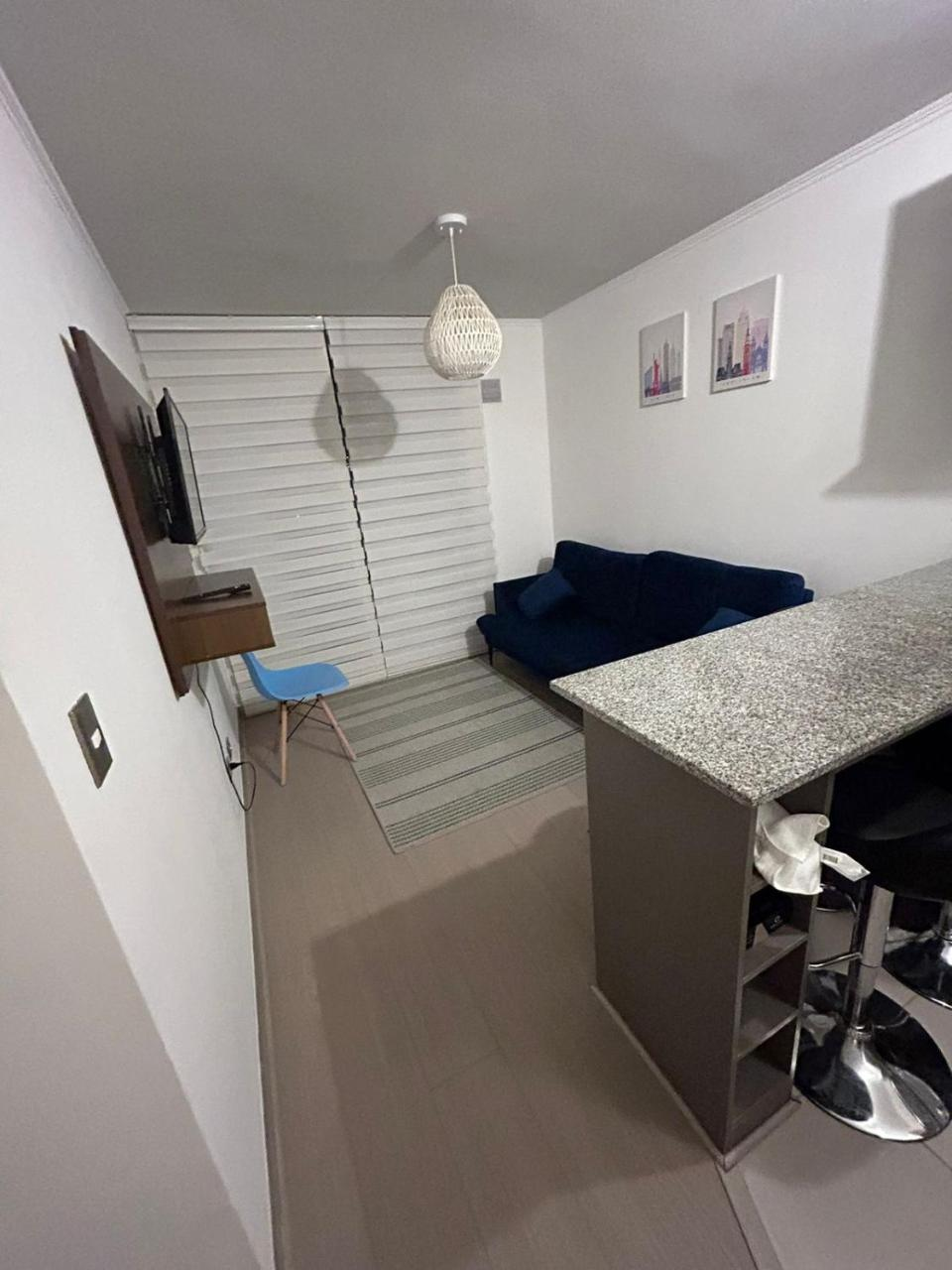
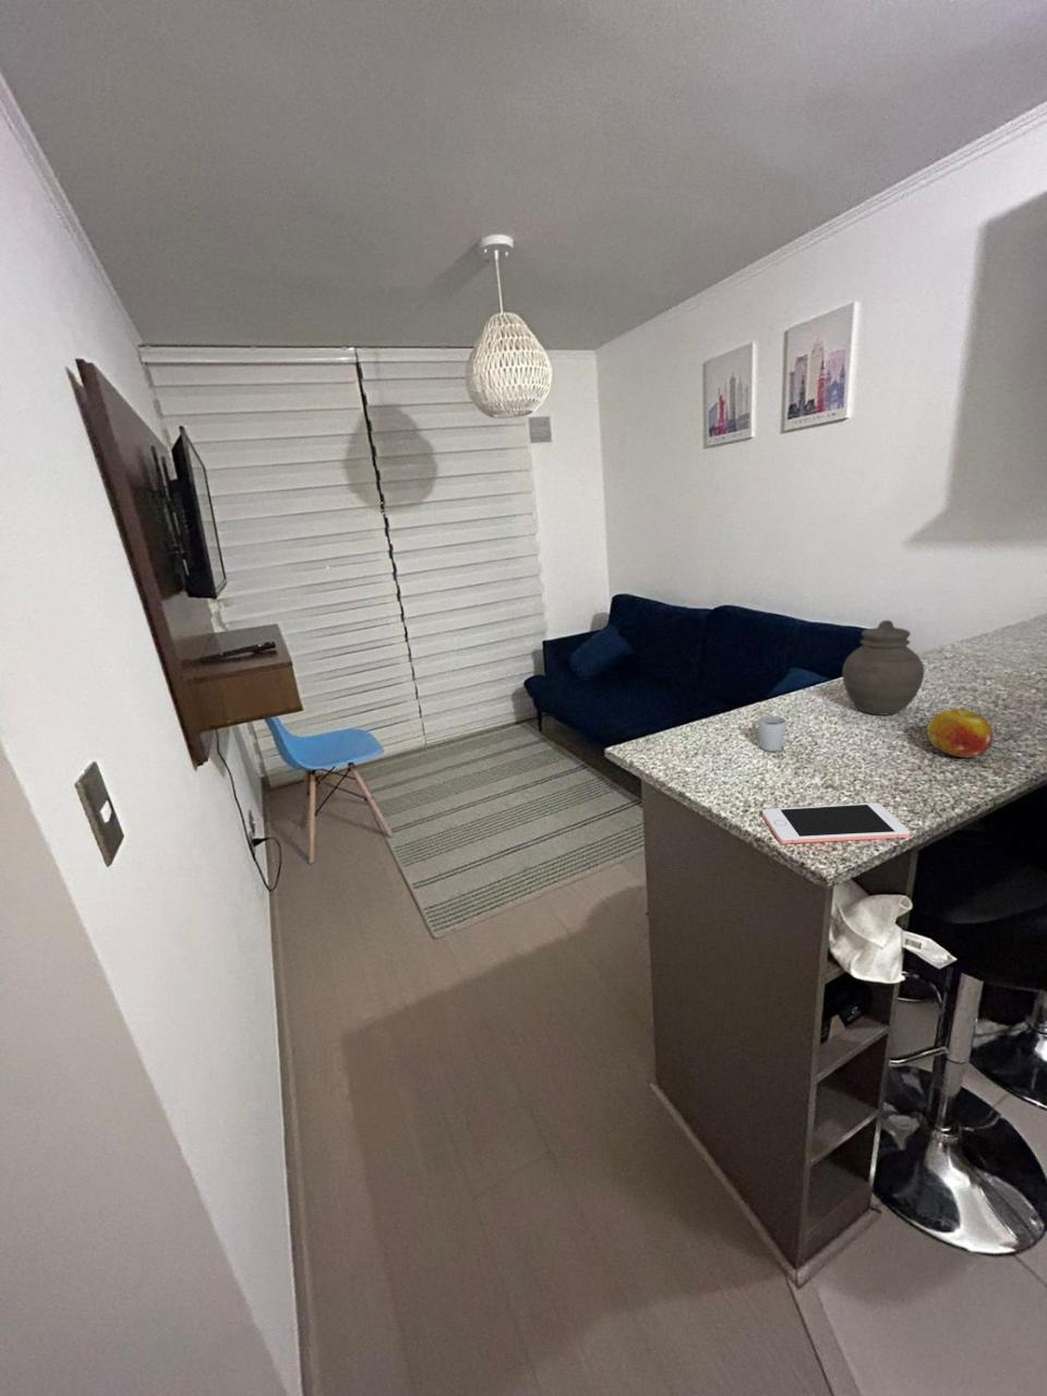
+ fruit [927,708,994,758]
+ jar [842,620,925,717]
+ cell phone [761,801,911,845]
+ cup [750,712,787,753]
